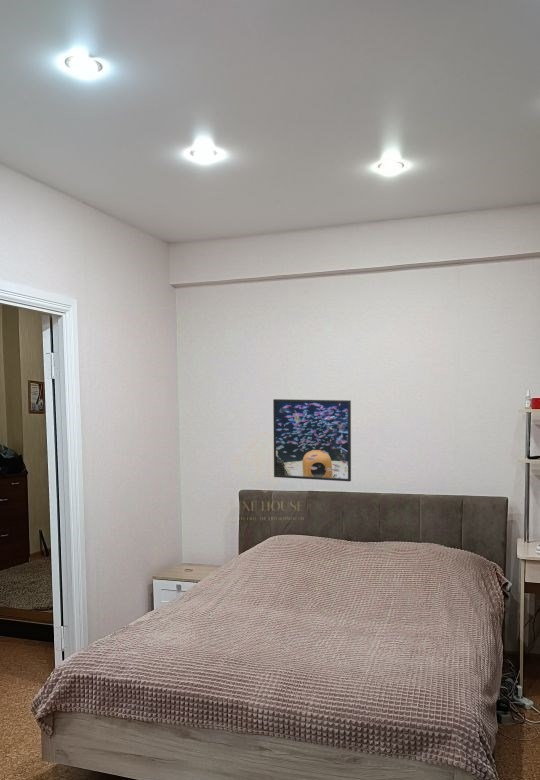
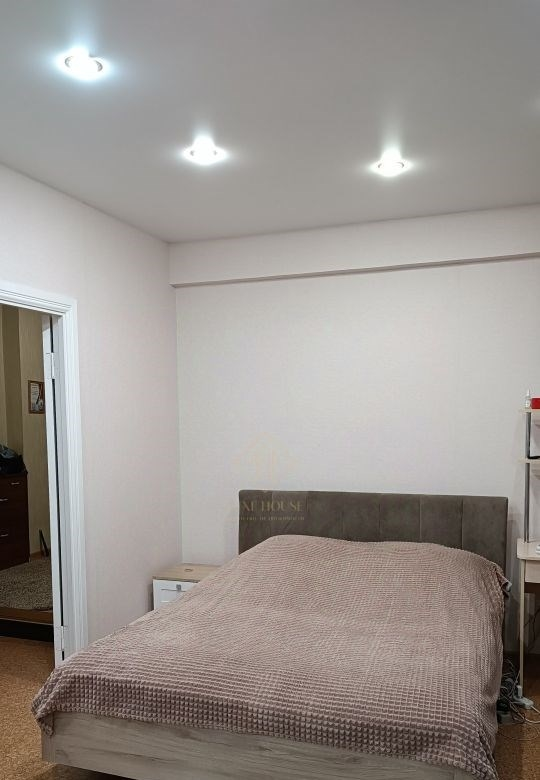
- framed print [272,398,352,482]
